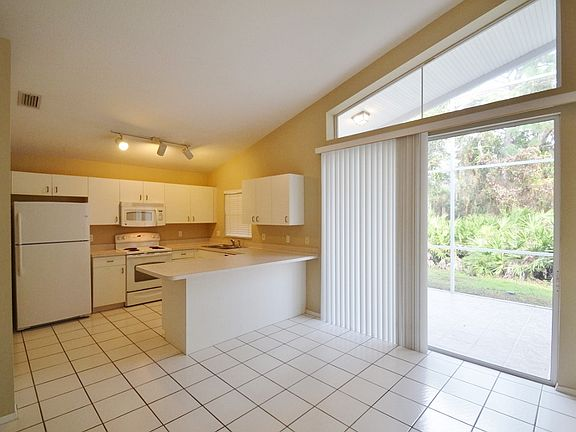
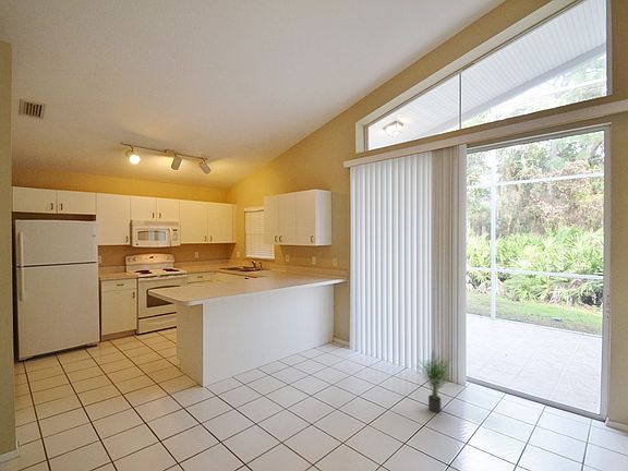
+ potted plant [414,349,452,413]
